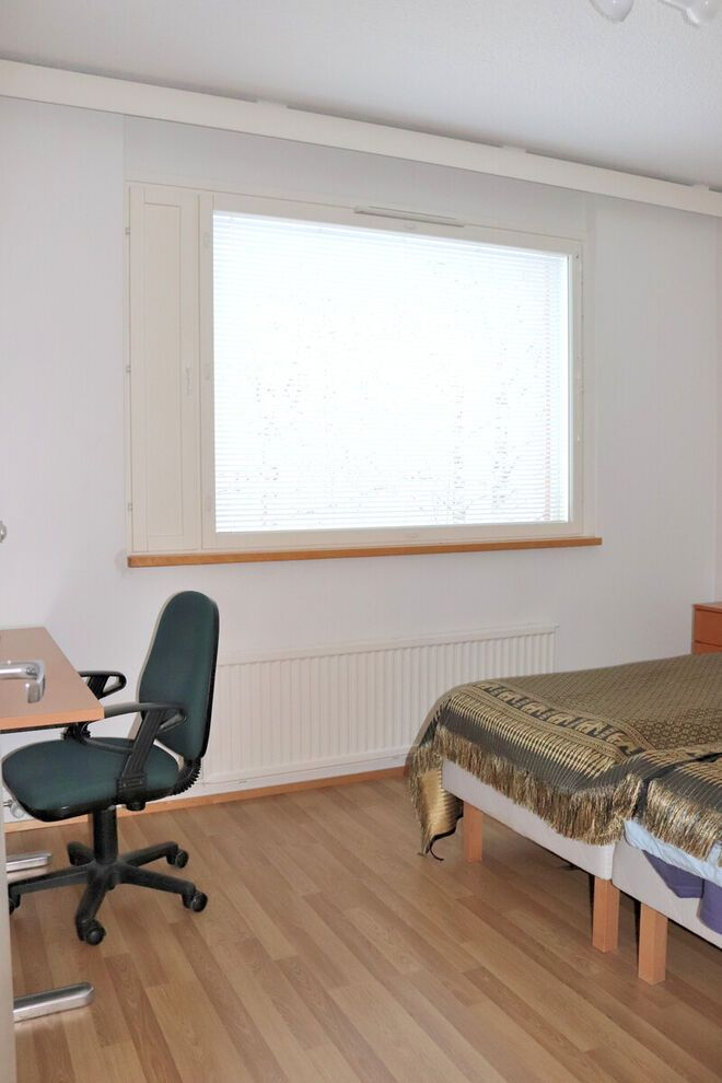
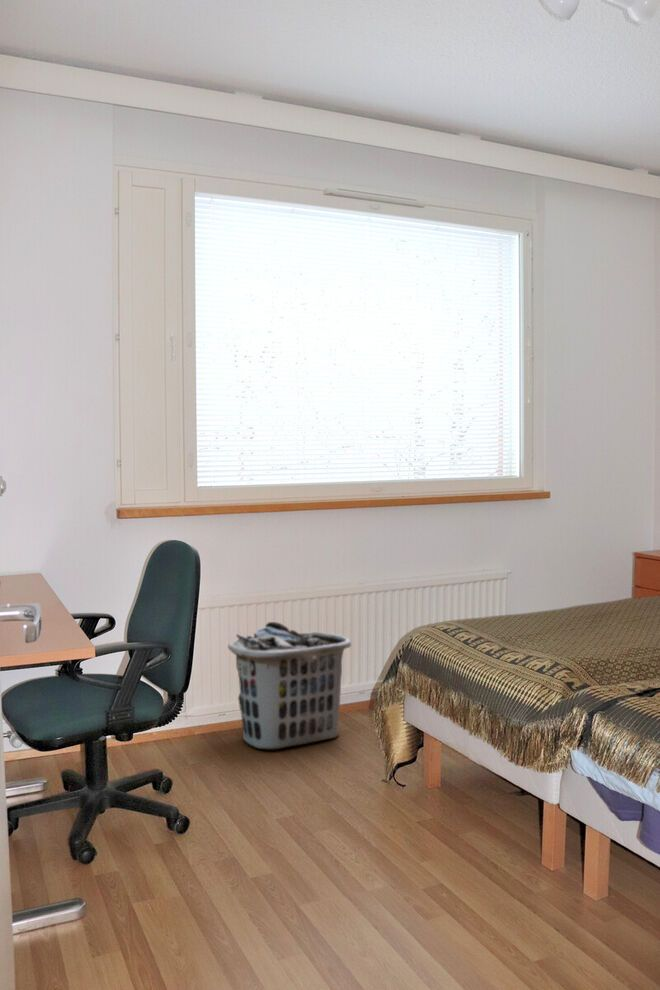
+ clothes hamper [227,621,352,750]
